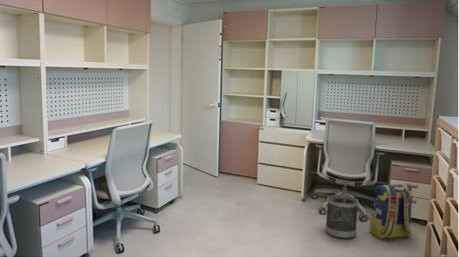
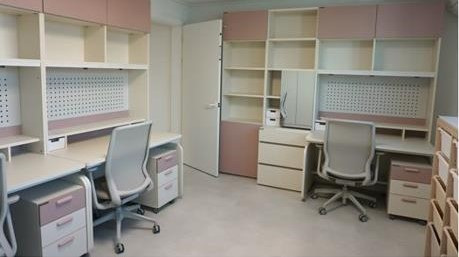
- wastebasket [325,194,359,240]
- backpack [369,183,414,240]
